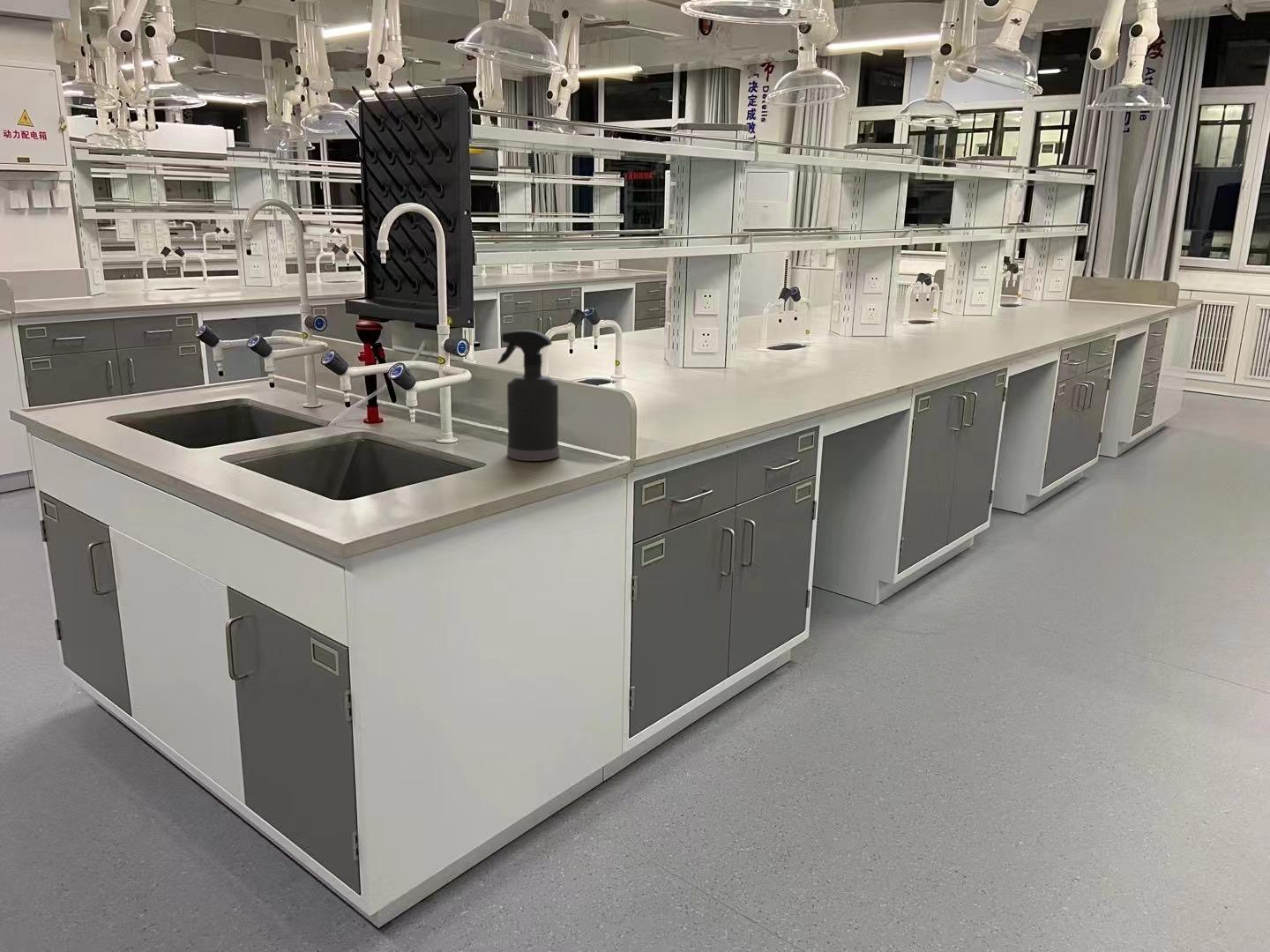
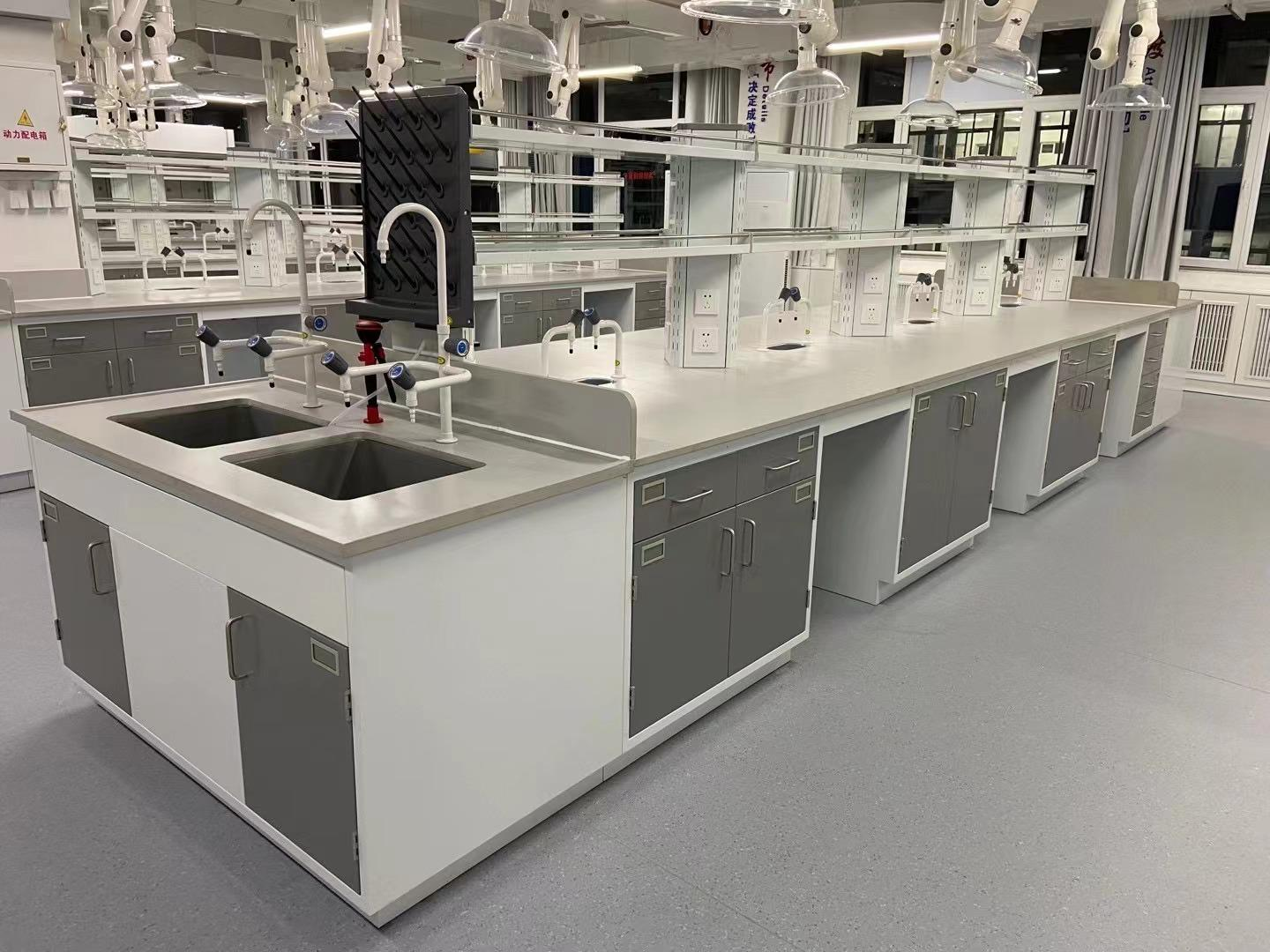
- spray bottle [497,329,560,462]
